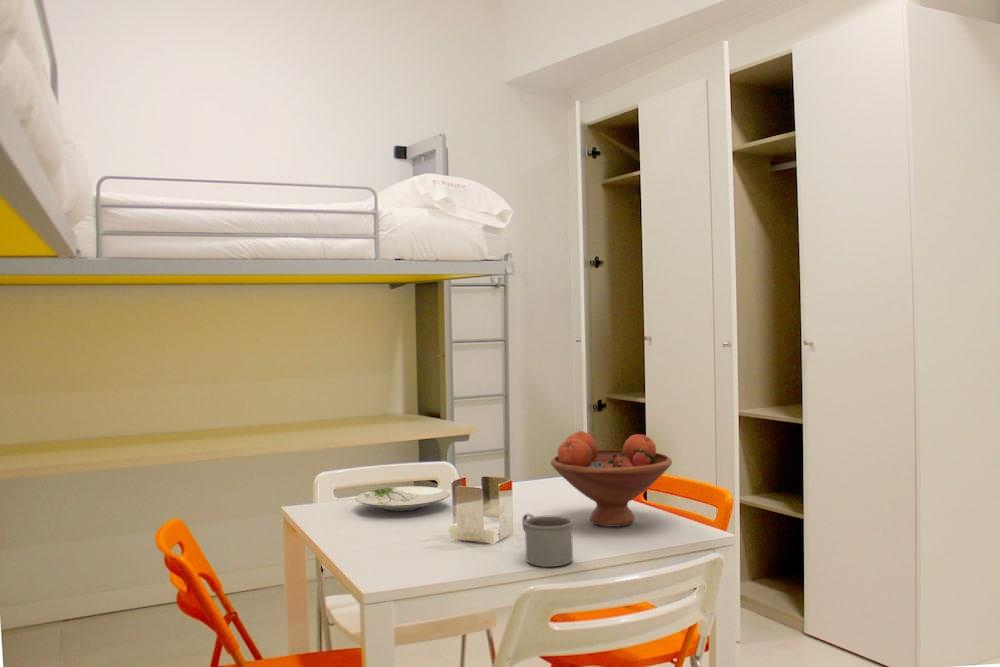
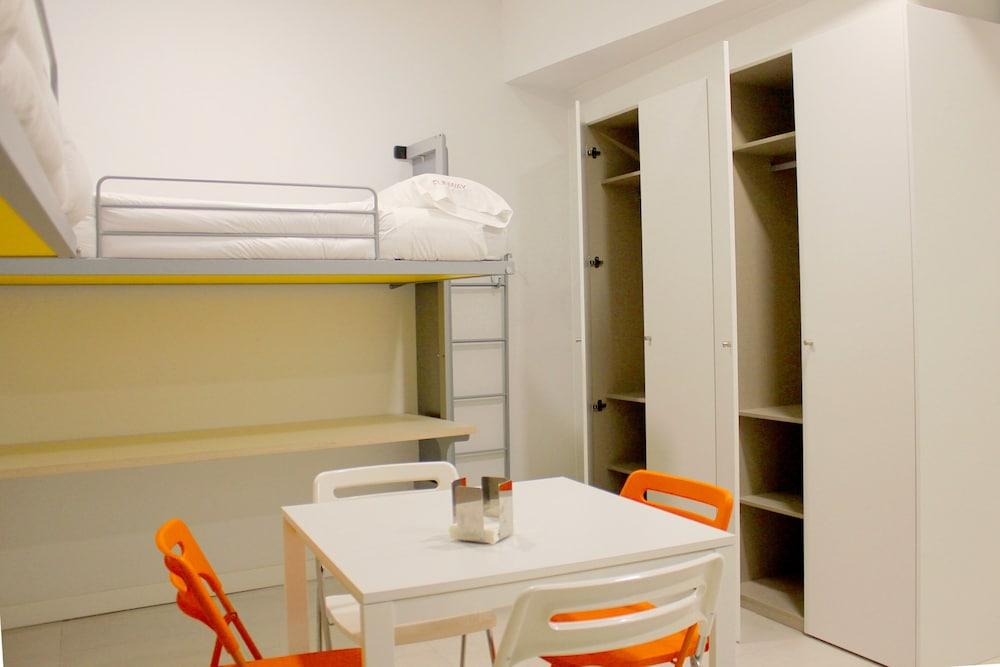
- plate [355,485,451,513]
- fruit bowl [550,430,673,528]
- mug [521,512,574,568]
